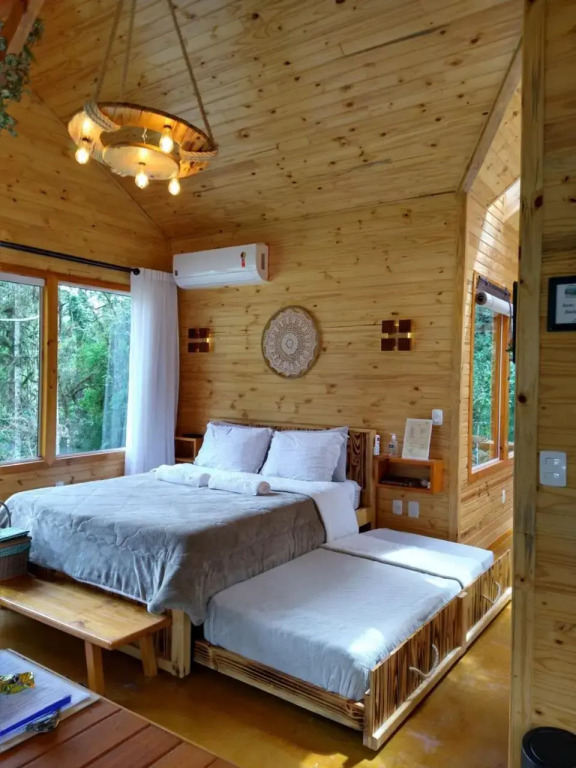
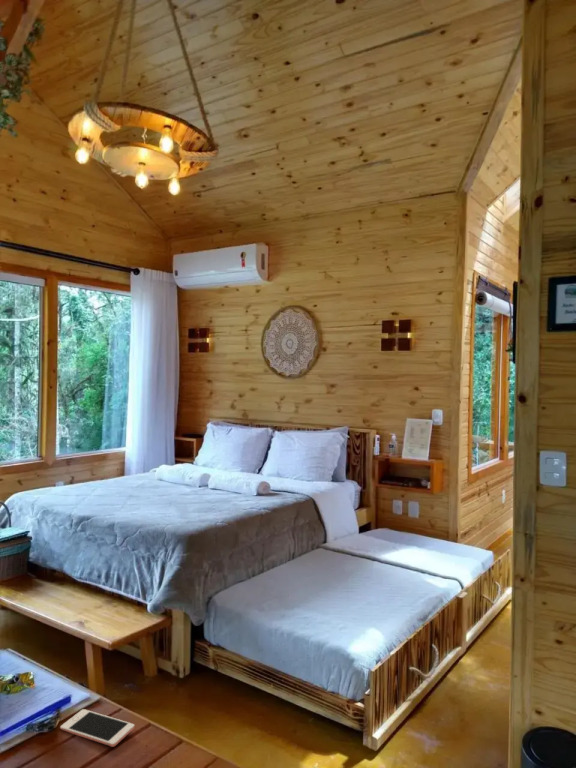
+ cell phone [59,708,135,748]
